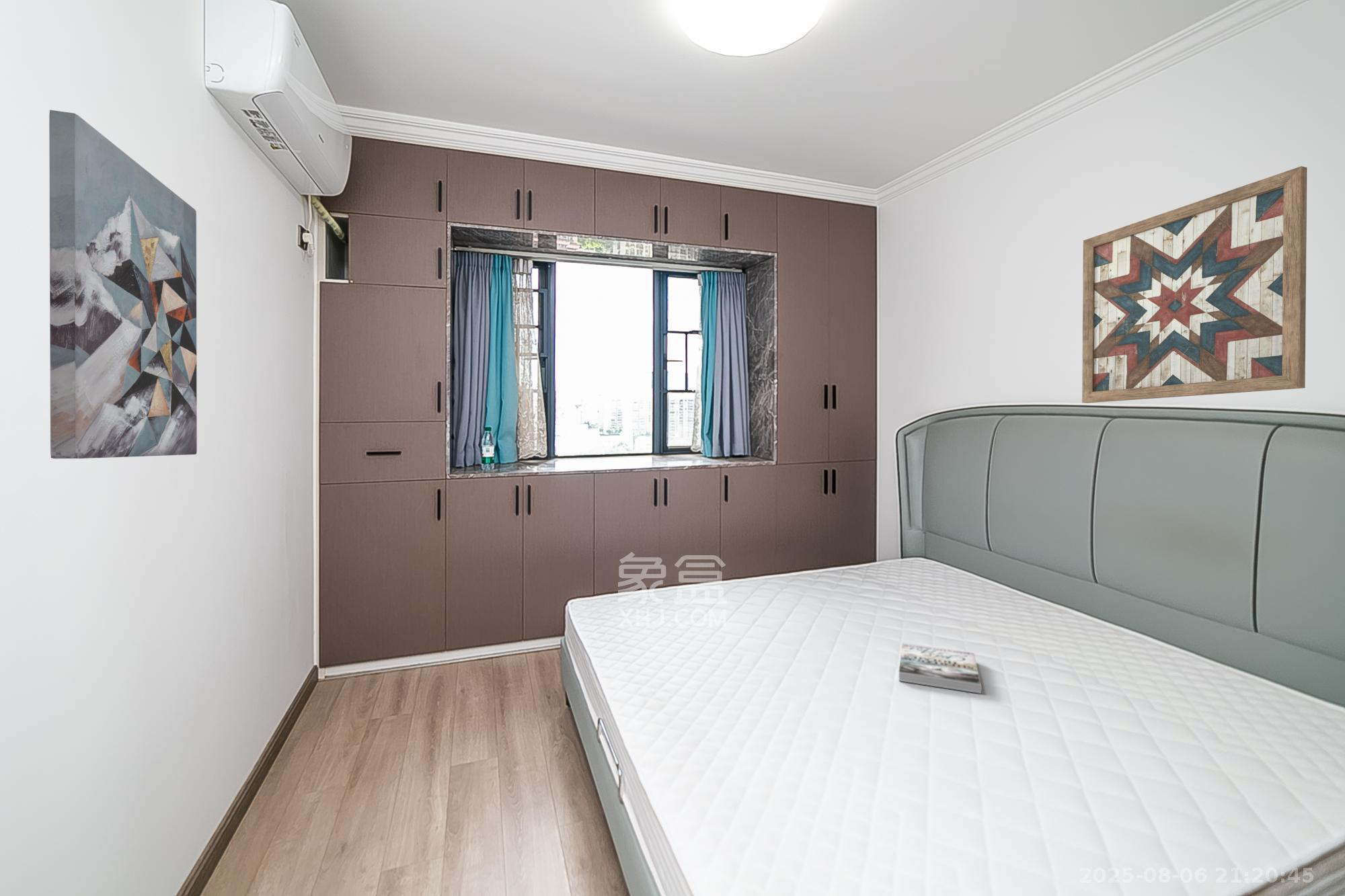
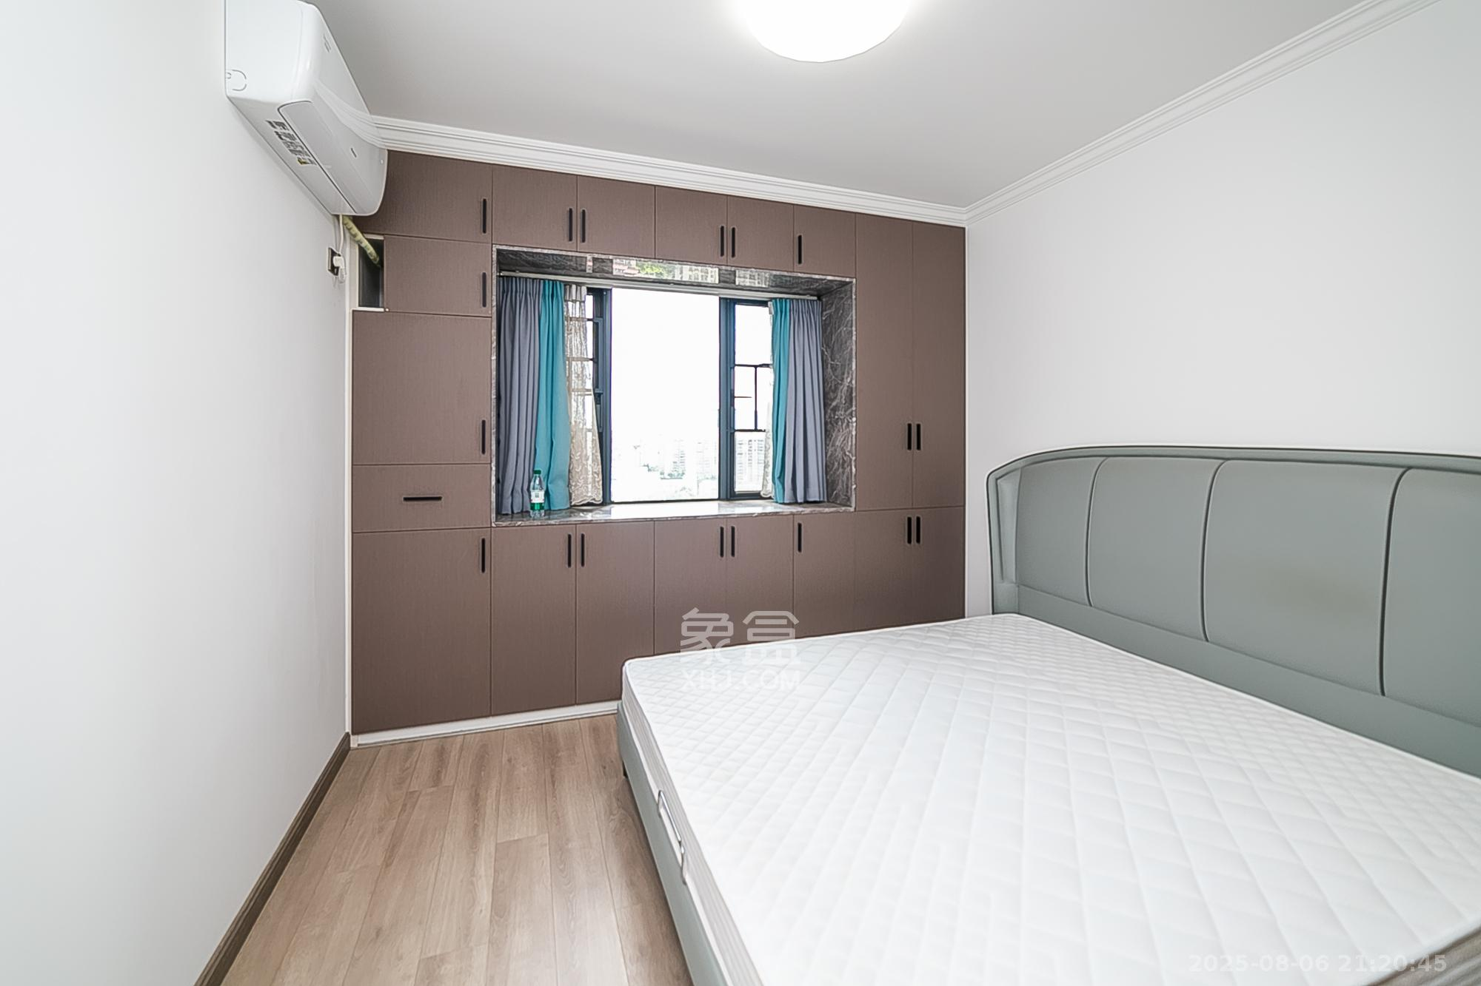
- book [898,643,983,694]
- wall art [1081,165,1308,404]
- wall art [48,110,198,459]
